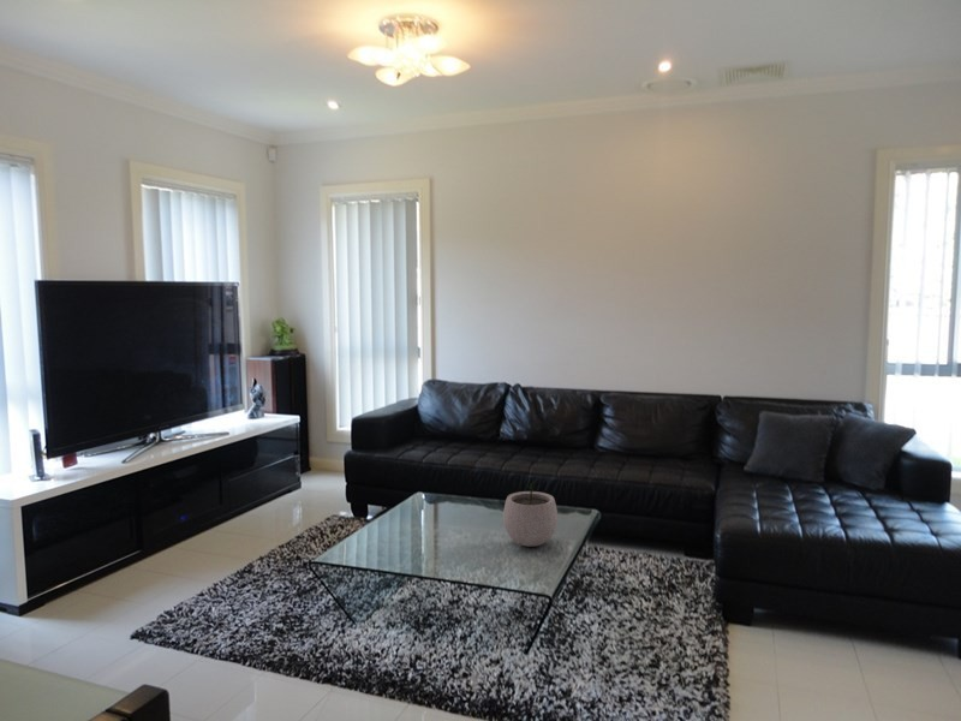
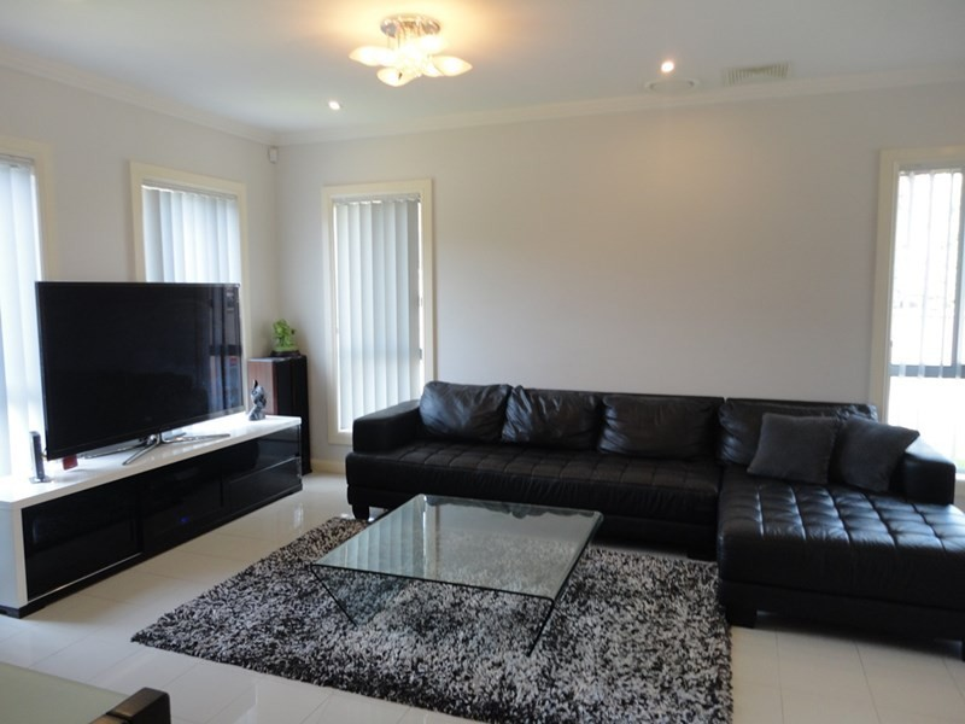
- plant pot [502,478,559,548]
